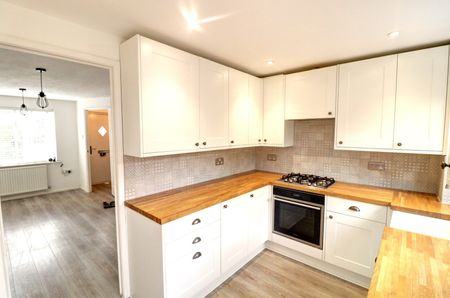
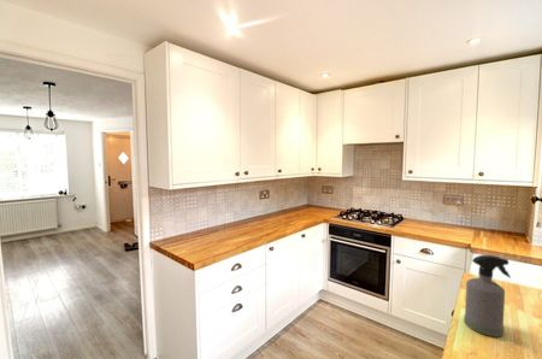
+ spray bottle [463,254,512,339]
